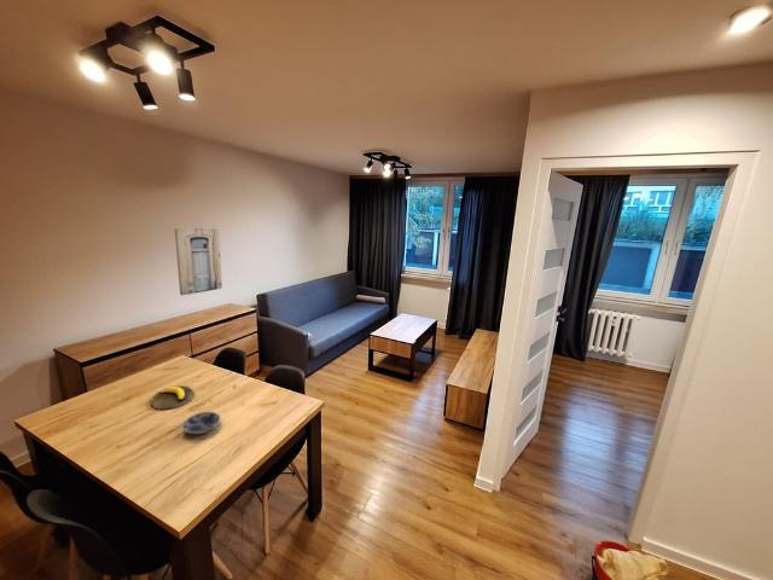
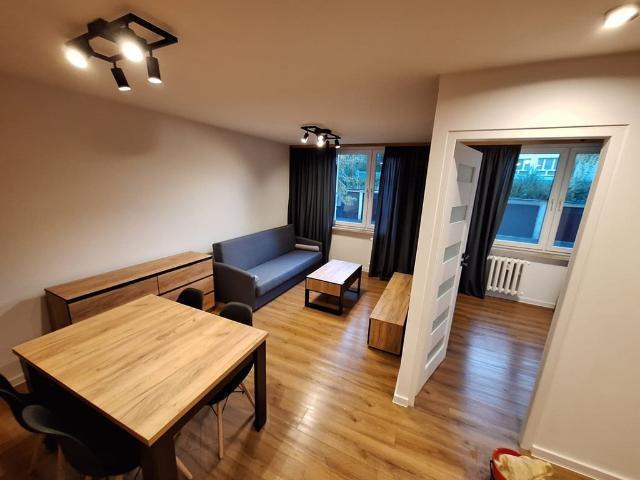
- bowl [181,411,221,436]
- banana [150,384,196,411]
- wall art [174,227,223,296]
